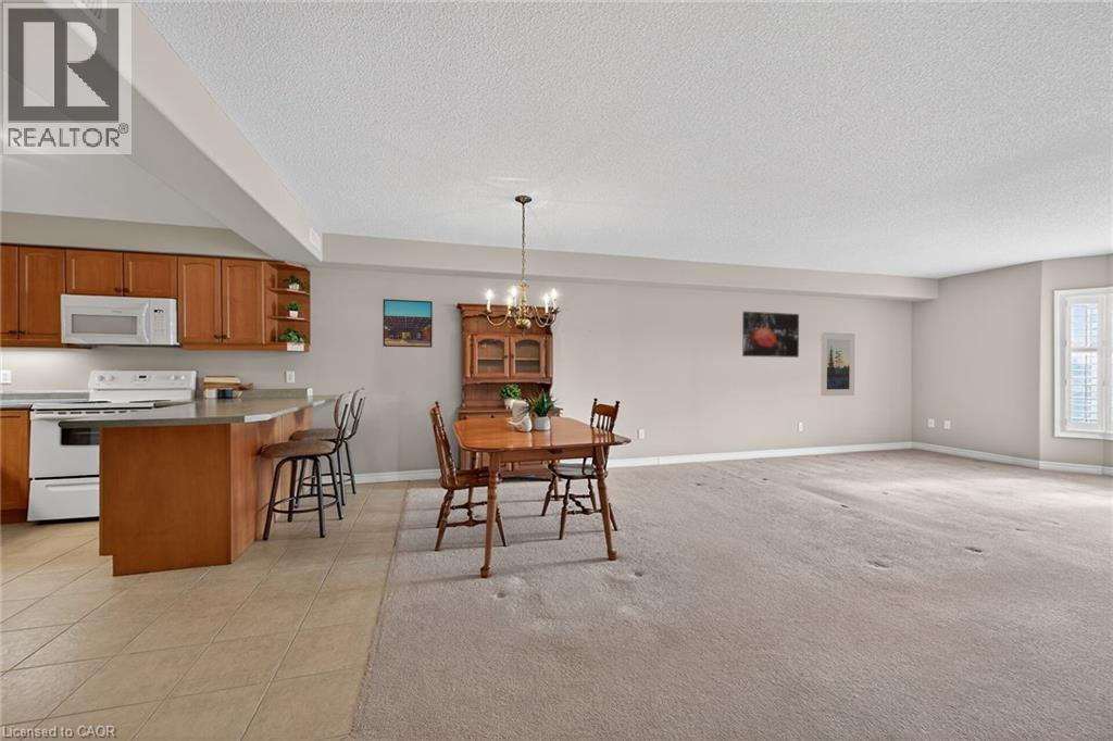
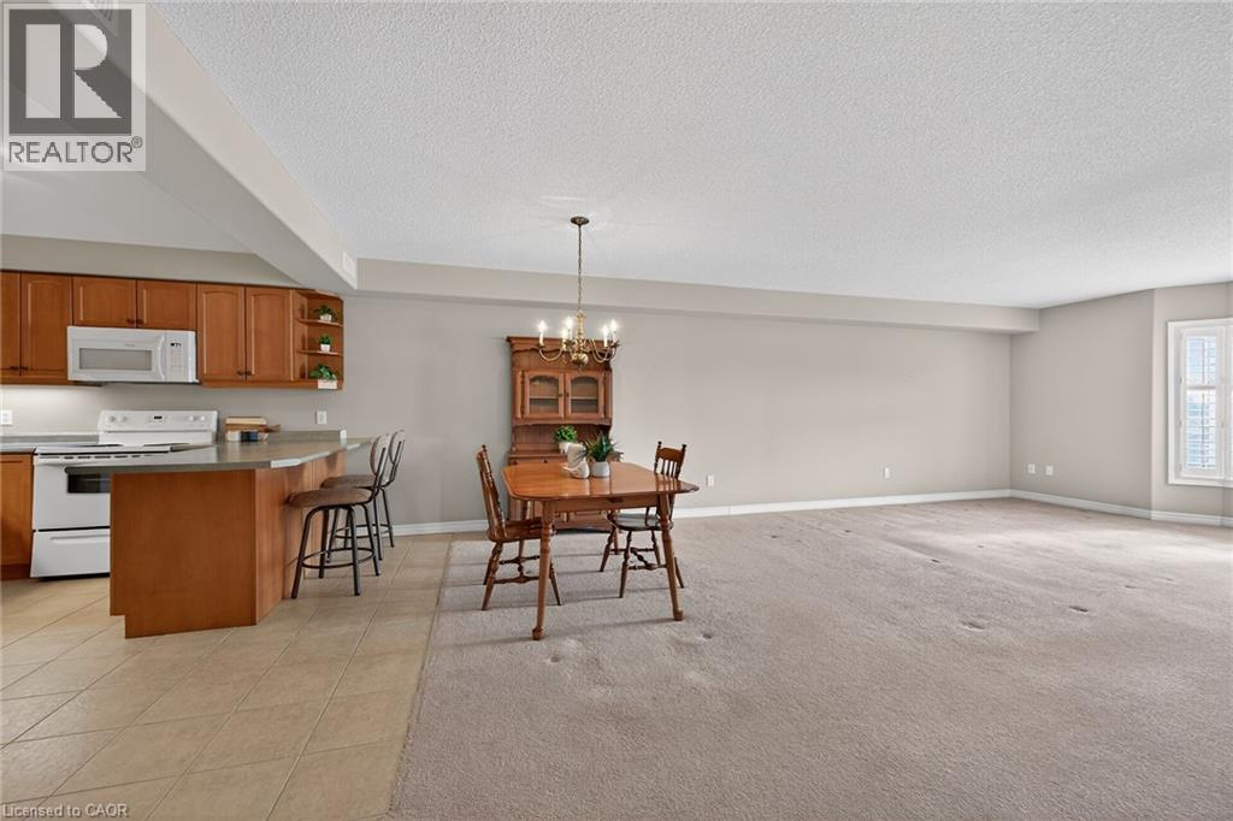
- wall art [741,311,800,359]
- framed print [382,298,434,349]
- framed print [820,331,856,397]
